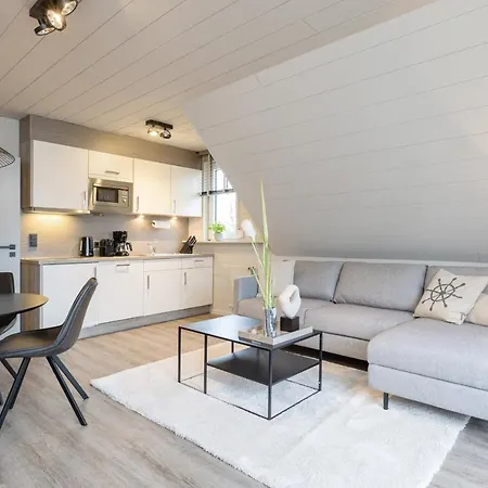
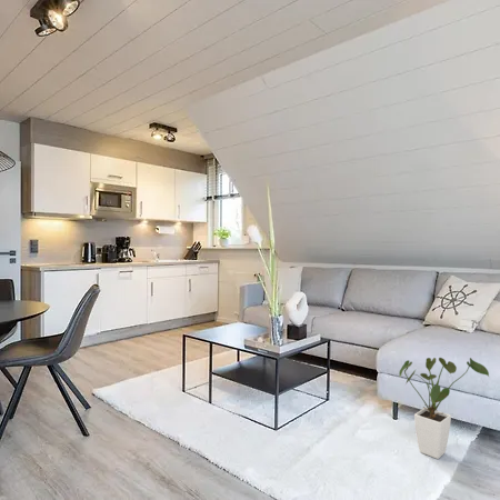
+ house plant [399,357,490,460]
